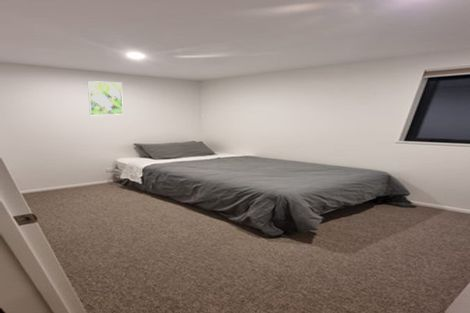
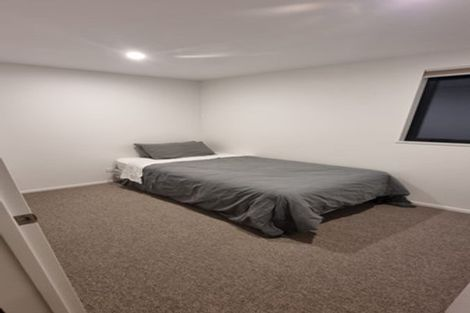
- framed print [87,80,124,116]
